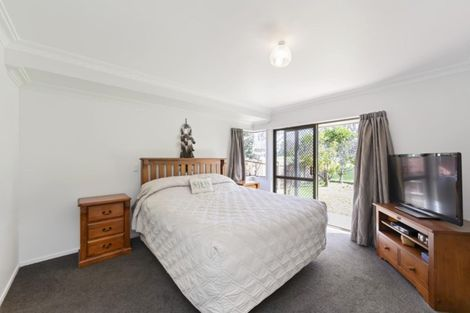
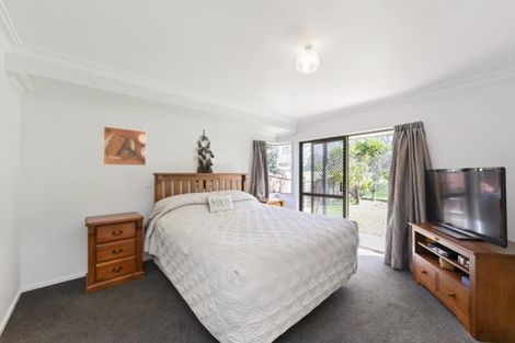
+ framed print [102,125,147,167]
